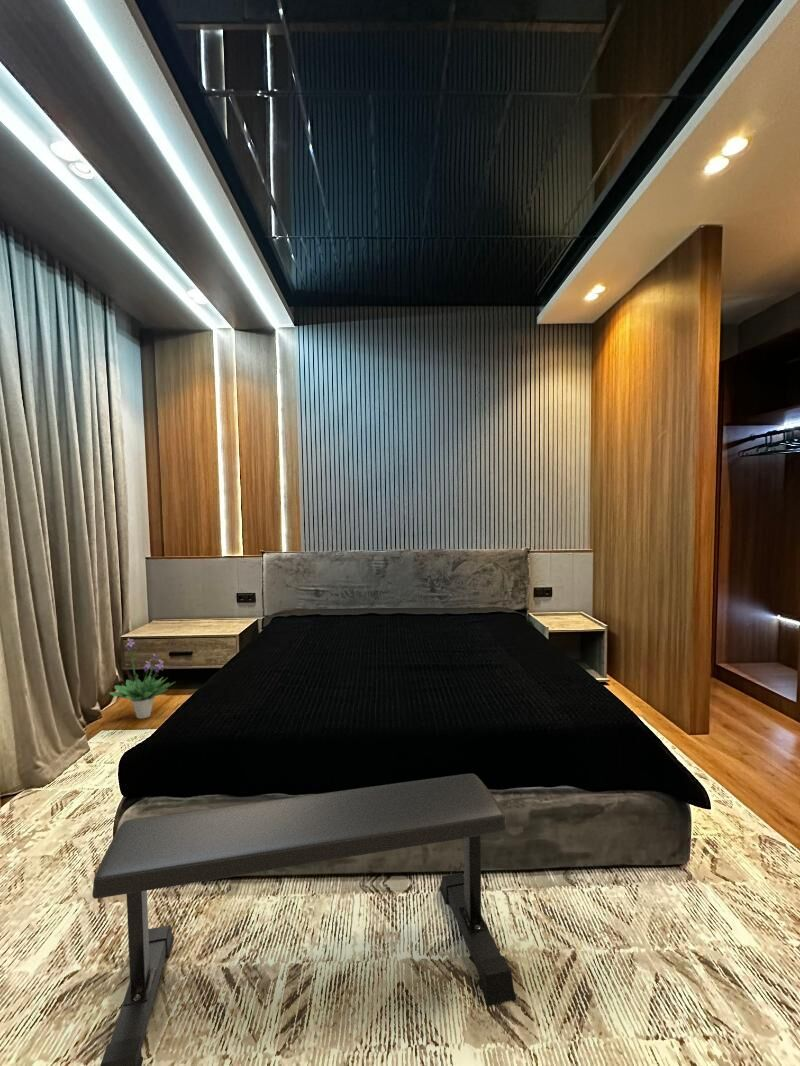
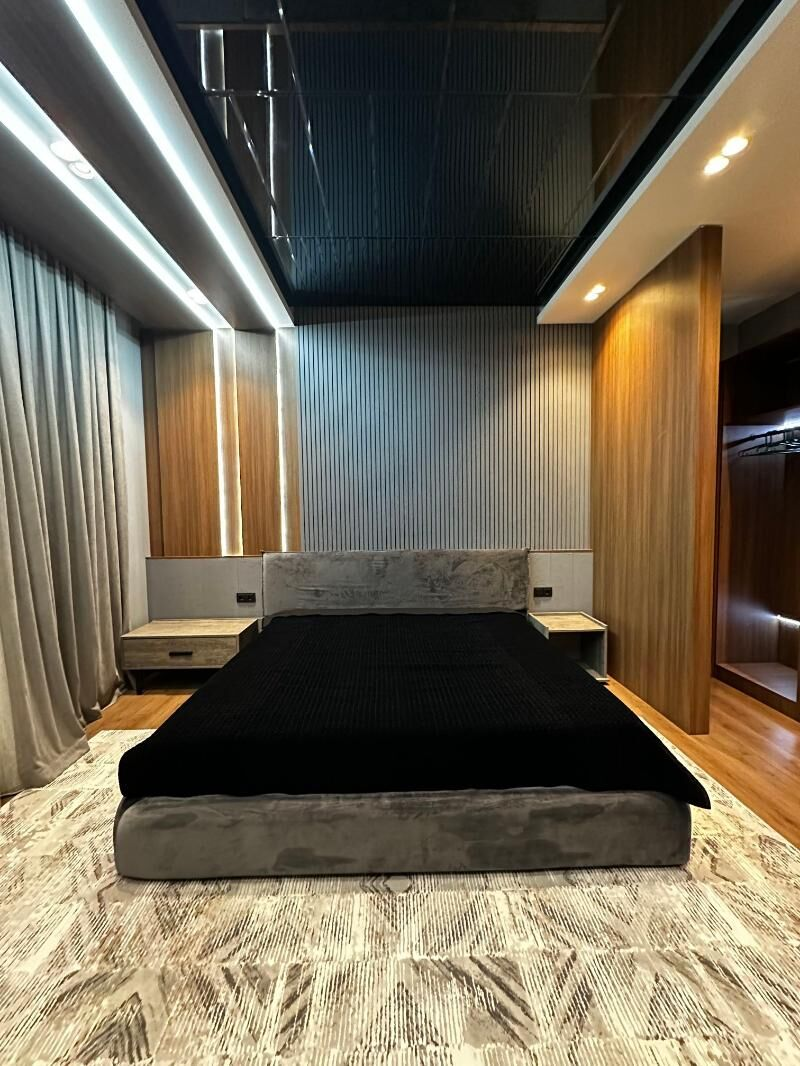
- potted plant [108,638,176,720]
- fitness bench [91,773,517,1066]
